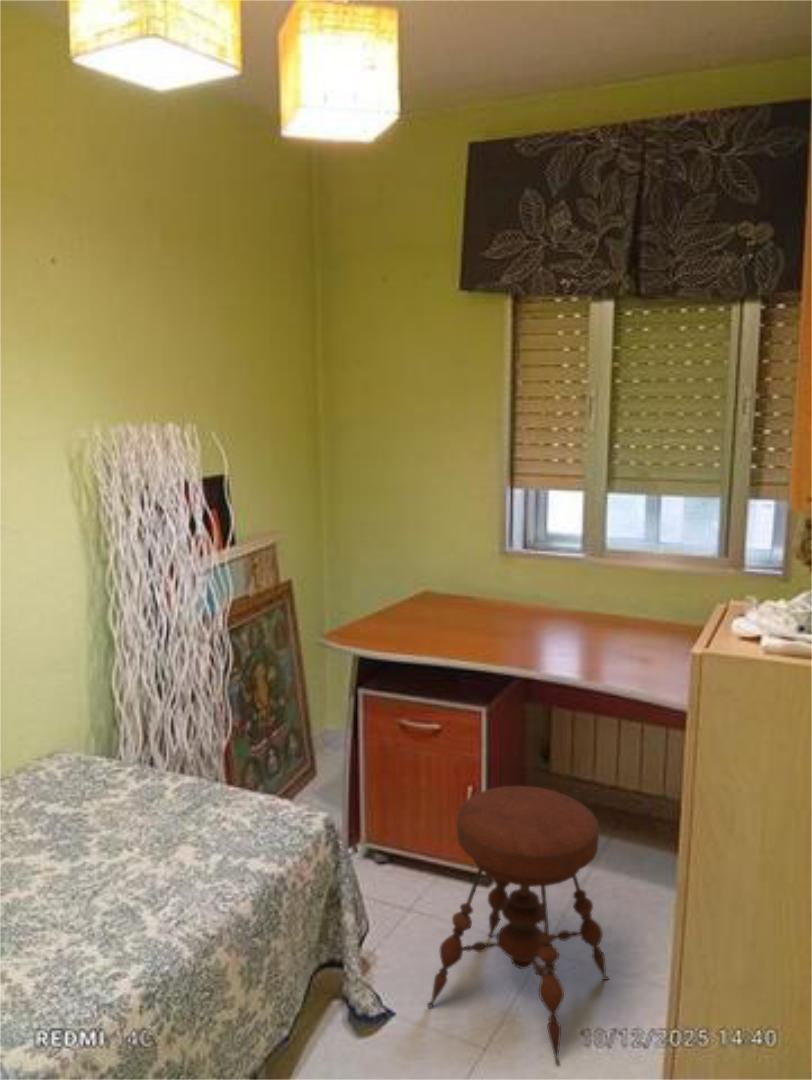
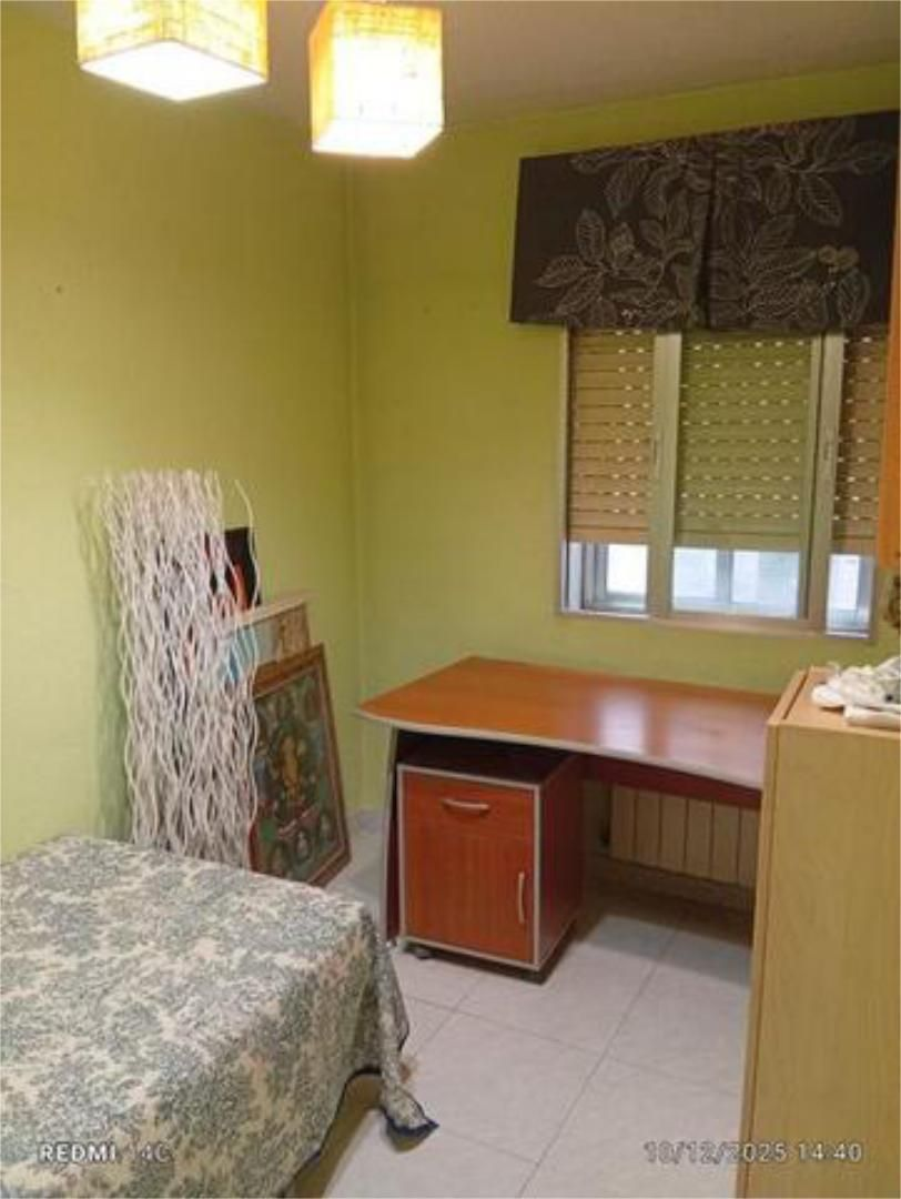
- stool [426,785,610,1067]
